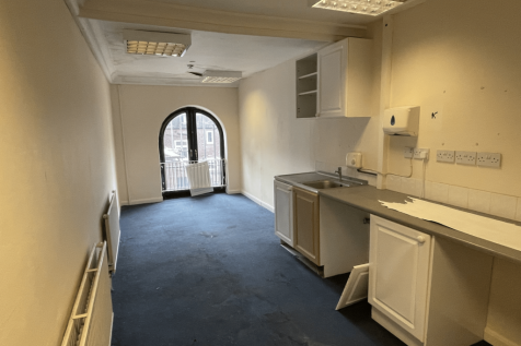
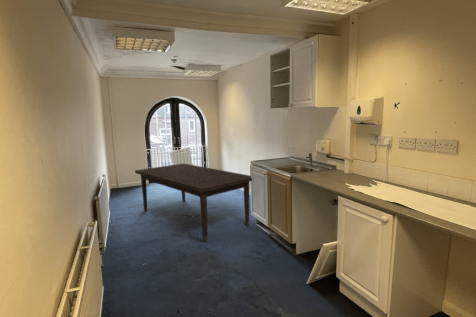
+ dining table [134,162,253,242]
